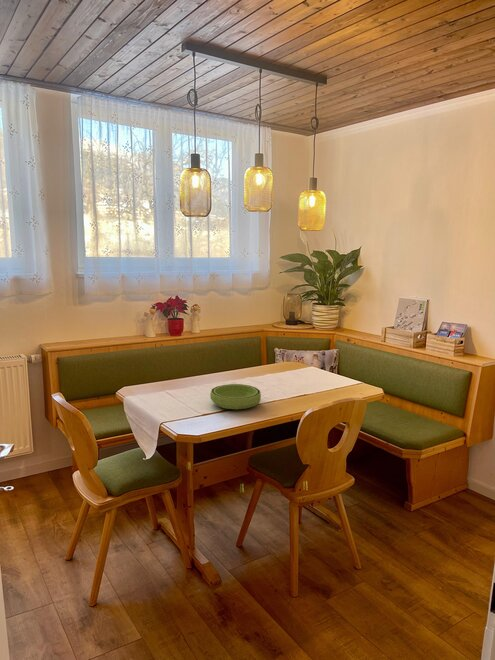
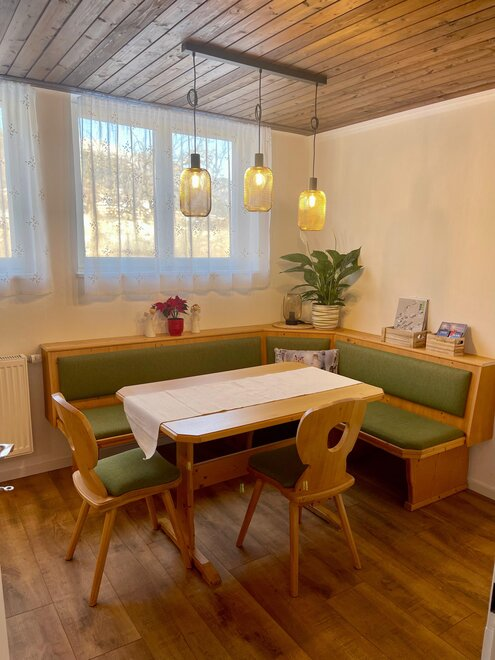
- bowl [209,383,262,410]
